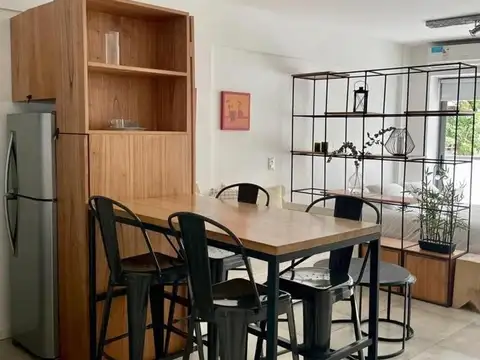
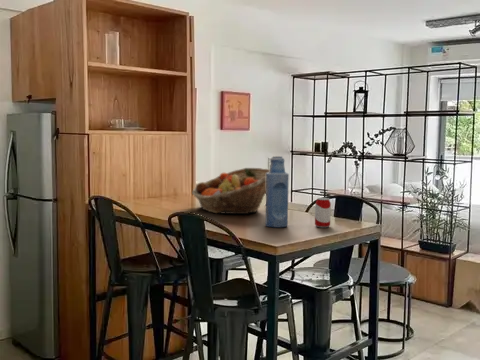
+ bottle [265,155,290,229]
+ beverage can [314,197,332,228]
+ fruit basket [191,167,270,215]
